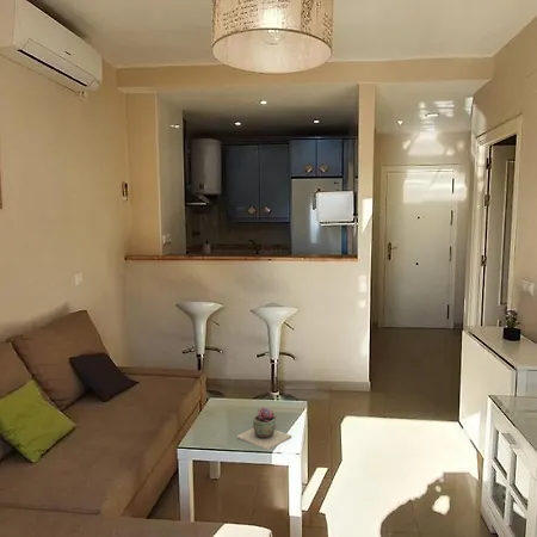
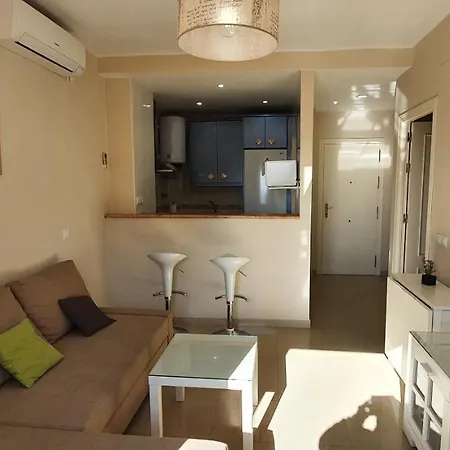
- succulent plant [236,407,292,451]
